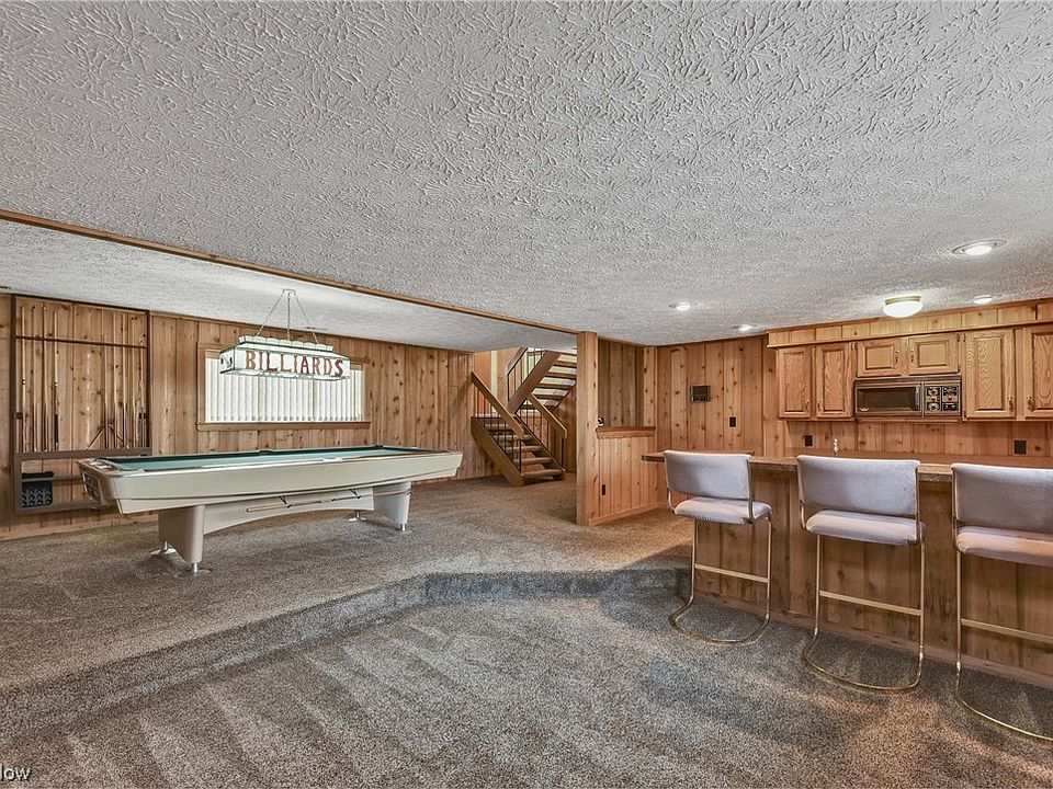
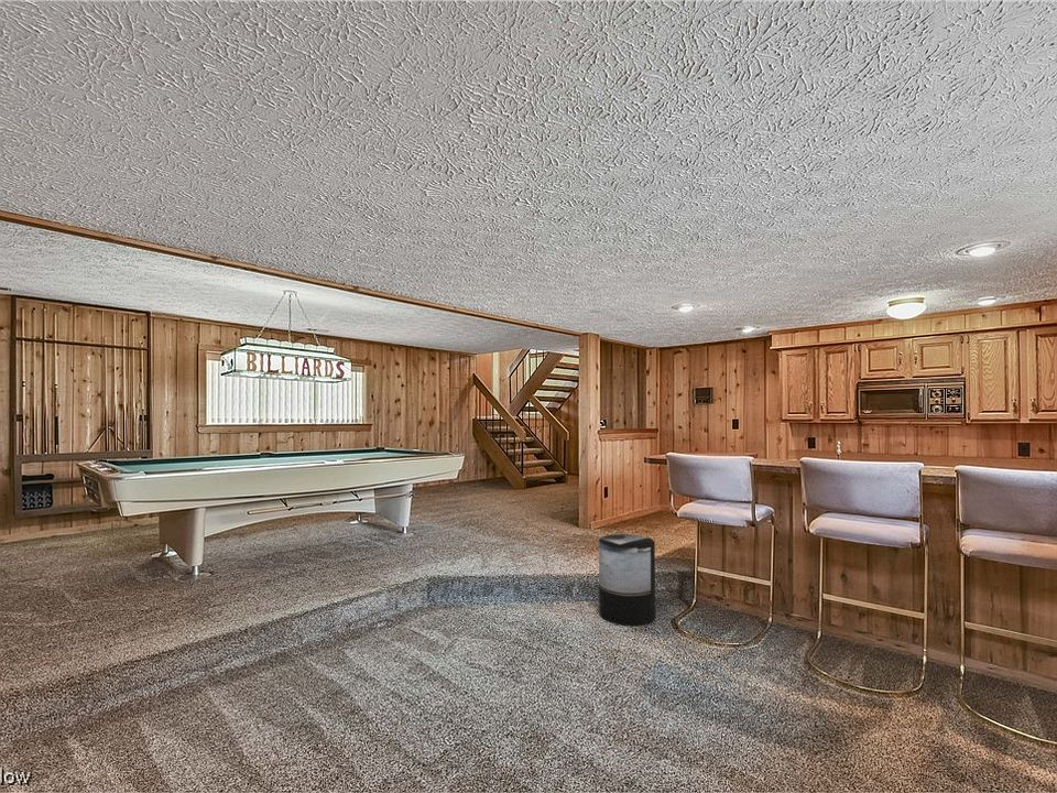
+ trash can [598,533,656,628]
